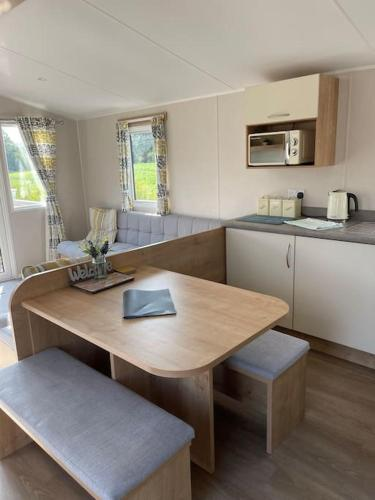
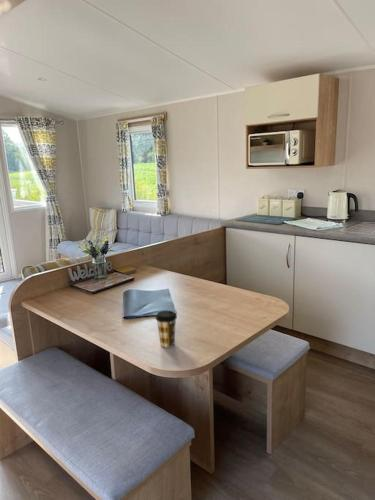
+ coffee cup [154,309,178,348]
